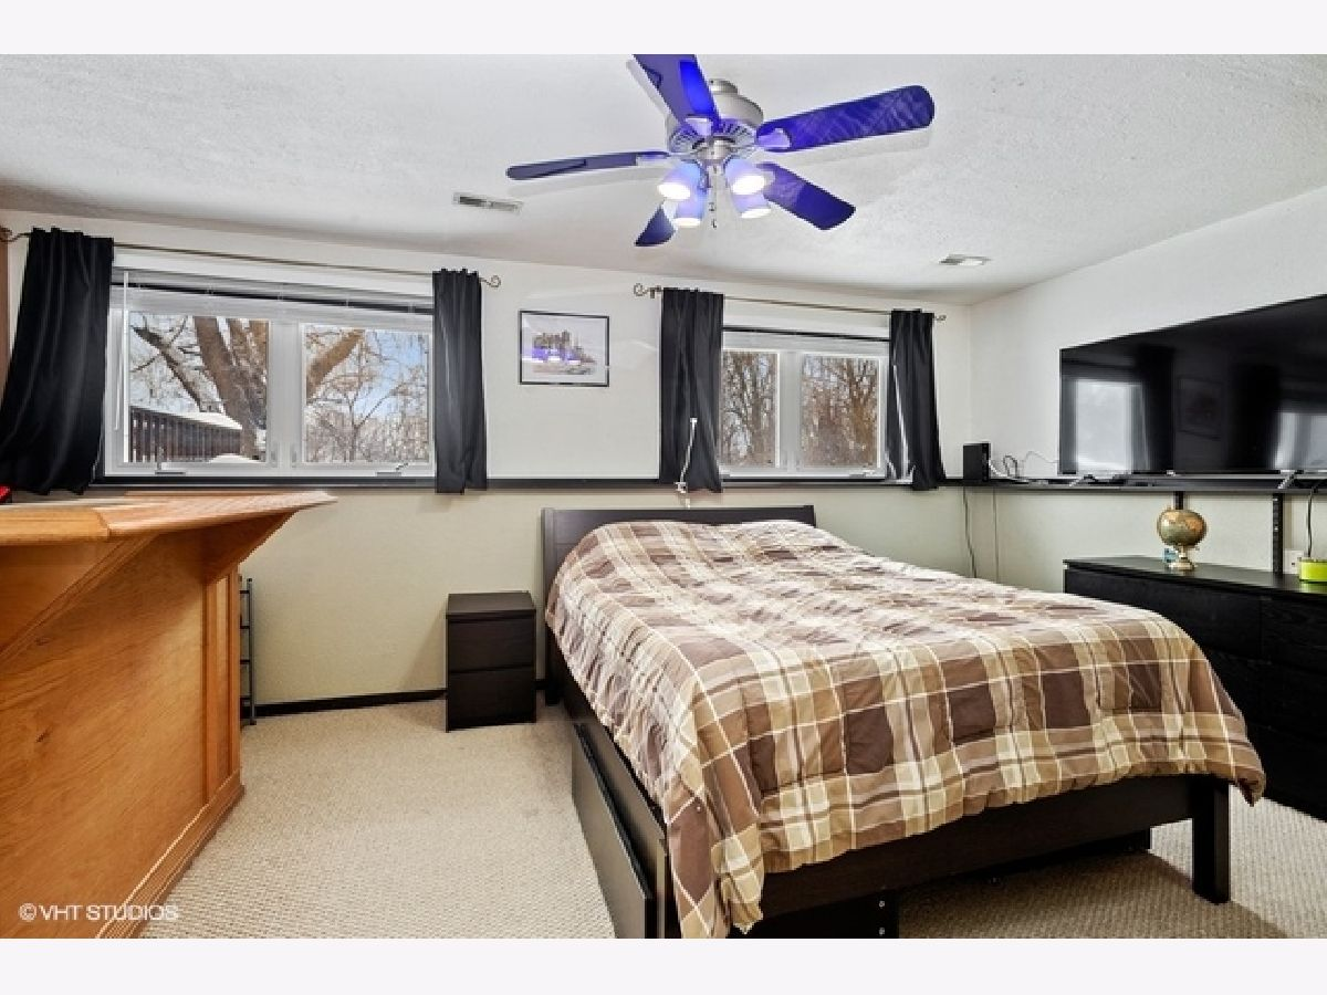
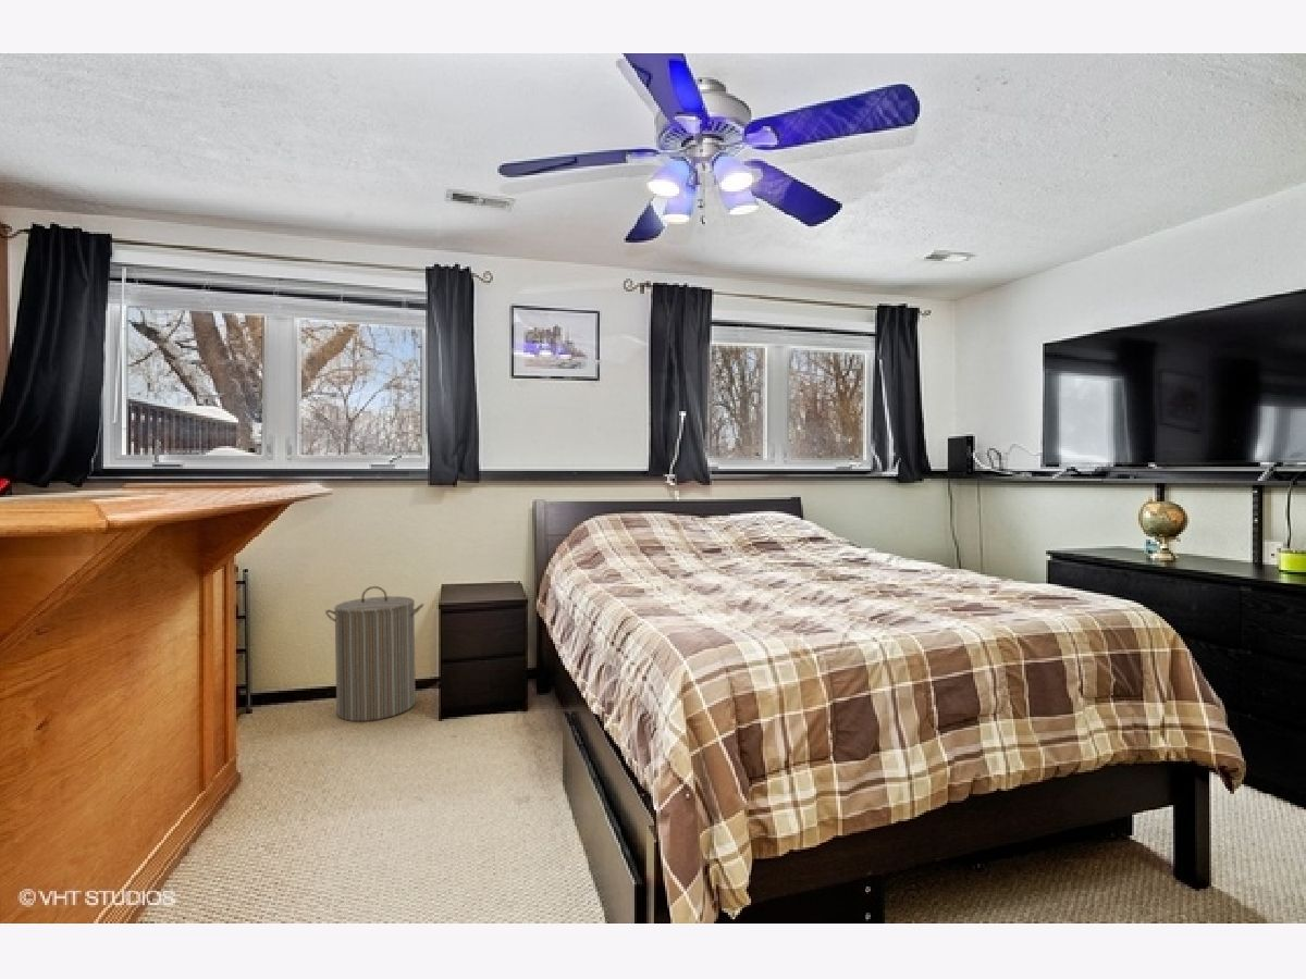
+ laundry hamper [324,585,424,722]
